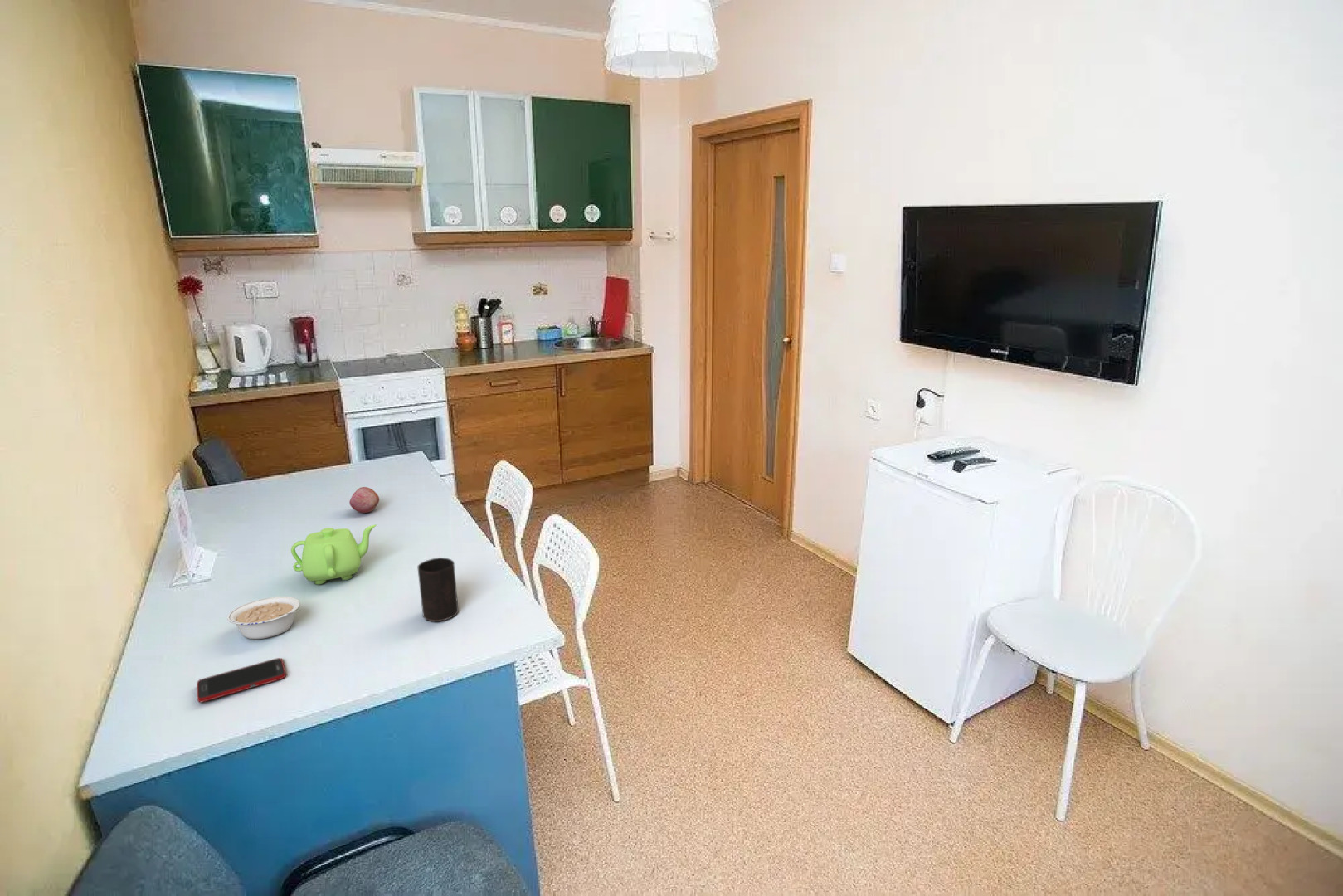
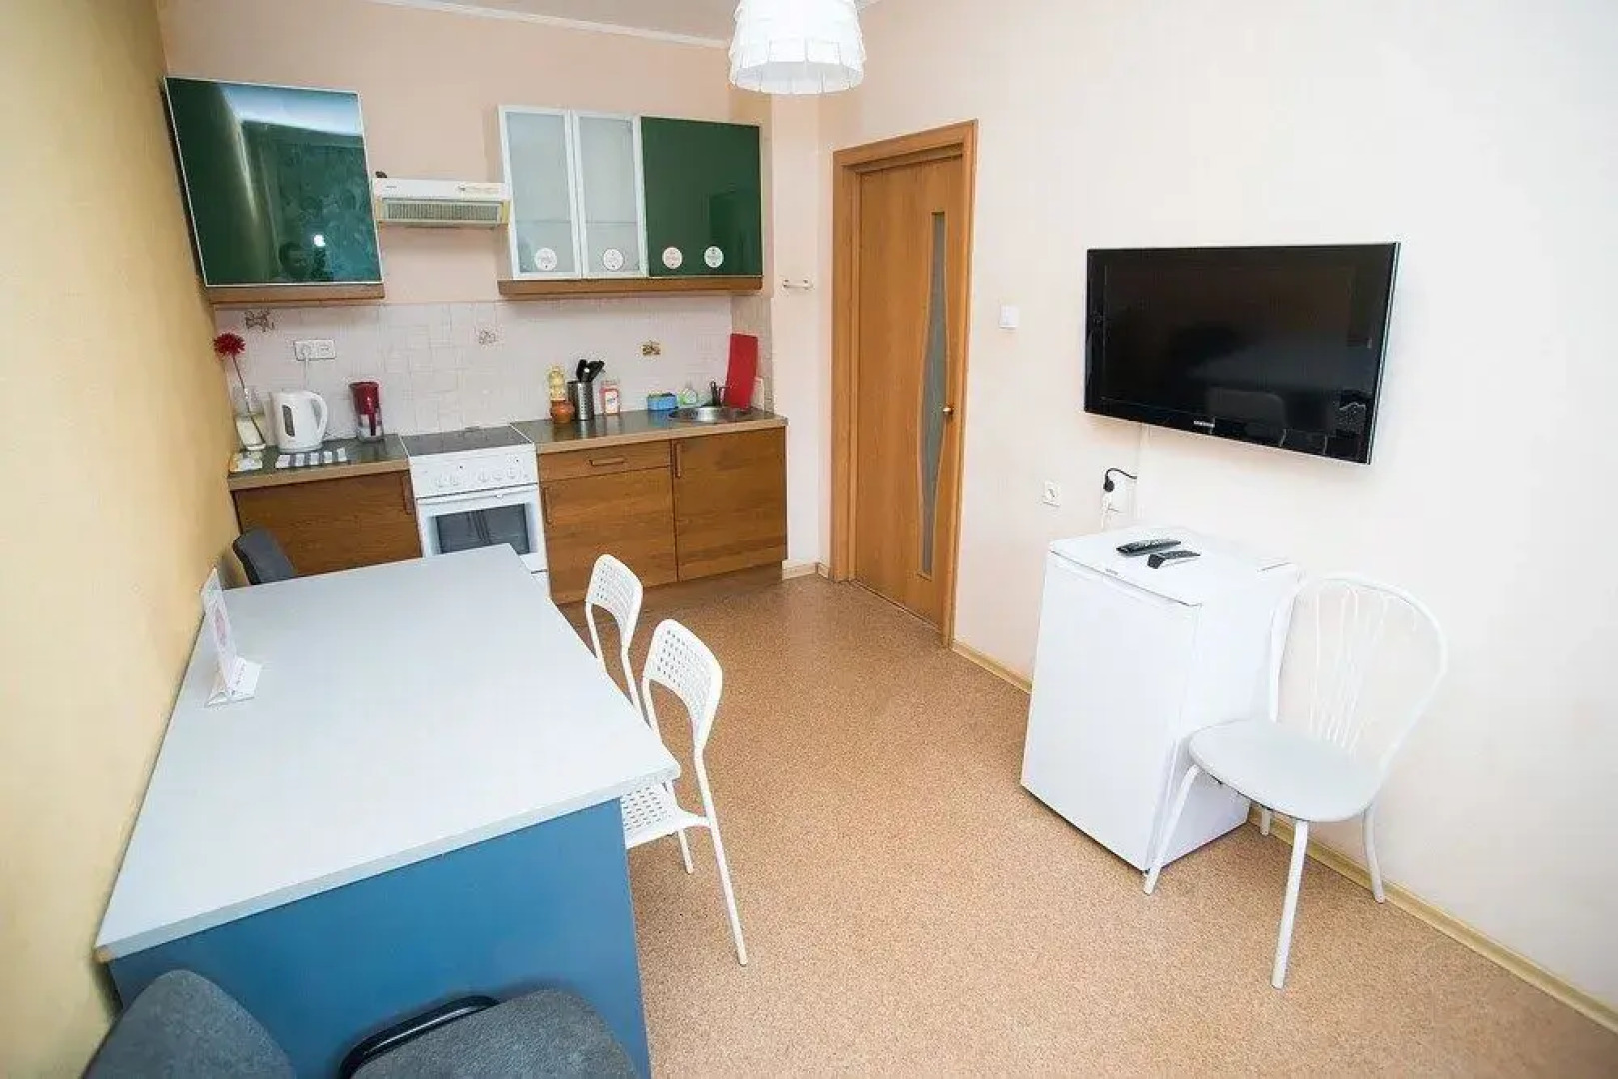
- legume [226,596,301,640]
- teapot [290,523,377,585]
- cup [417,557,460,622]
- fruit [348,486,380,514]
- cell phone [196,657,287,704]
